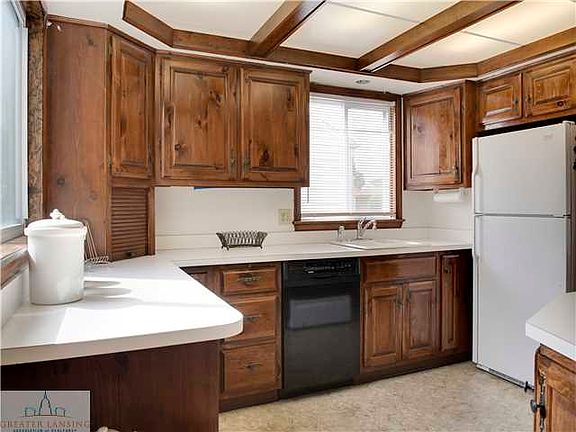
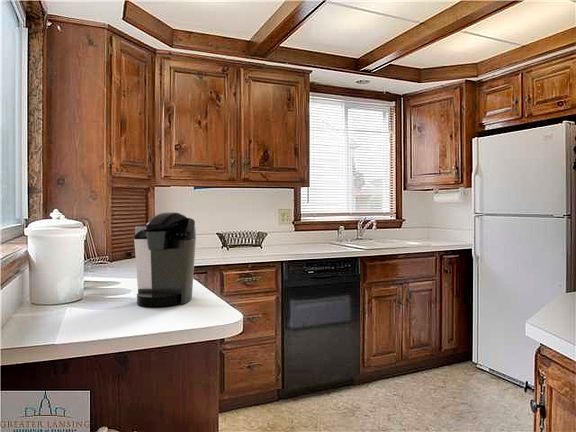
+ coffee maker [133,211,197,307]
